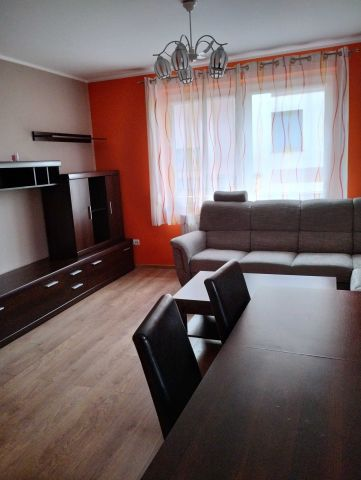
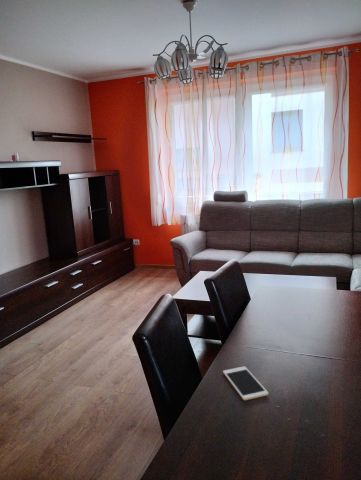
+ cell phone [222,365,269,401]
